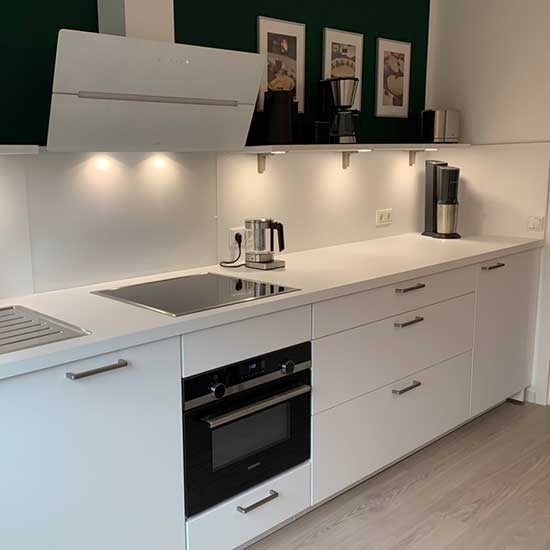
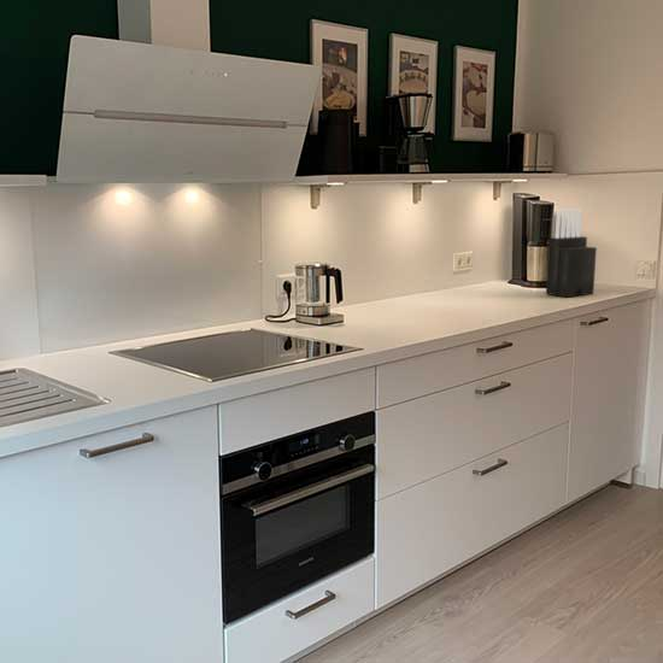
+ knife block [545,207,598,298]
